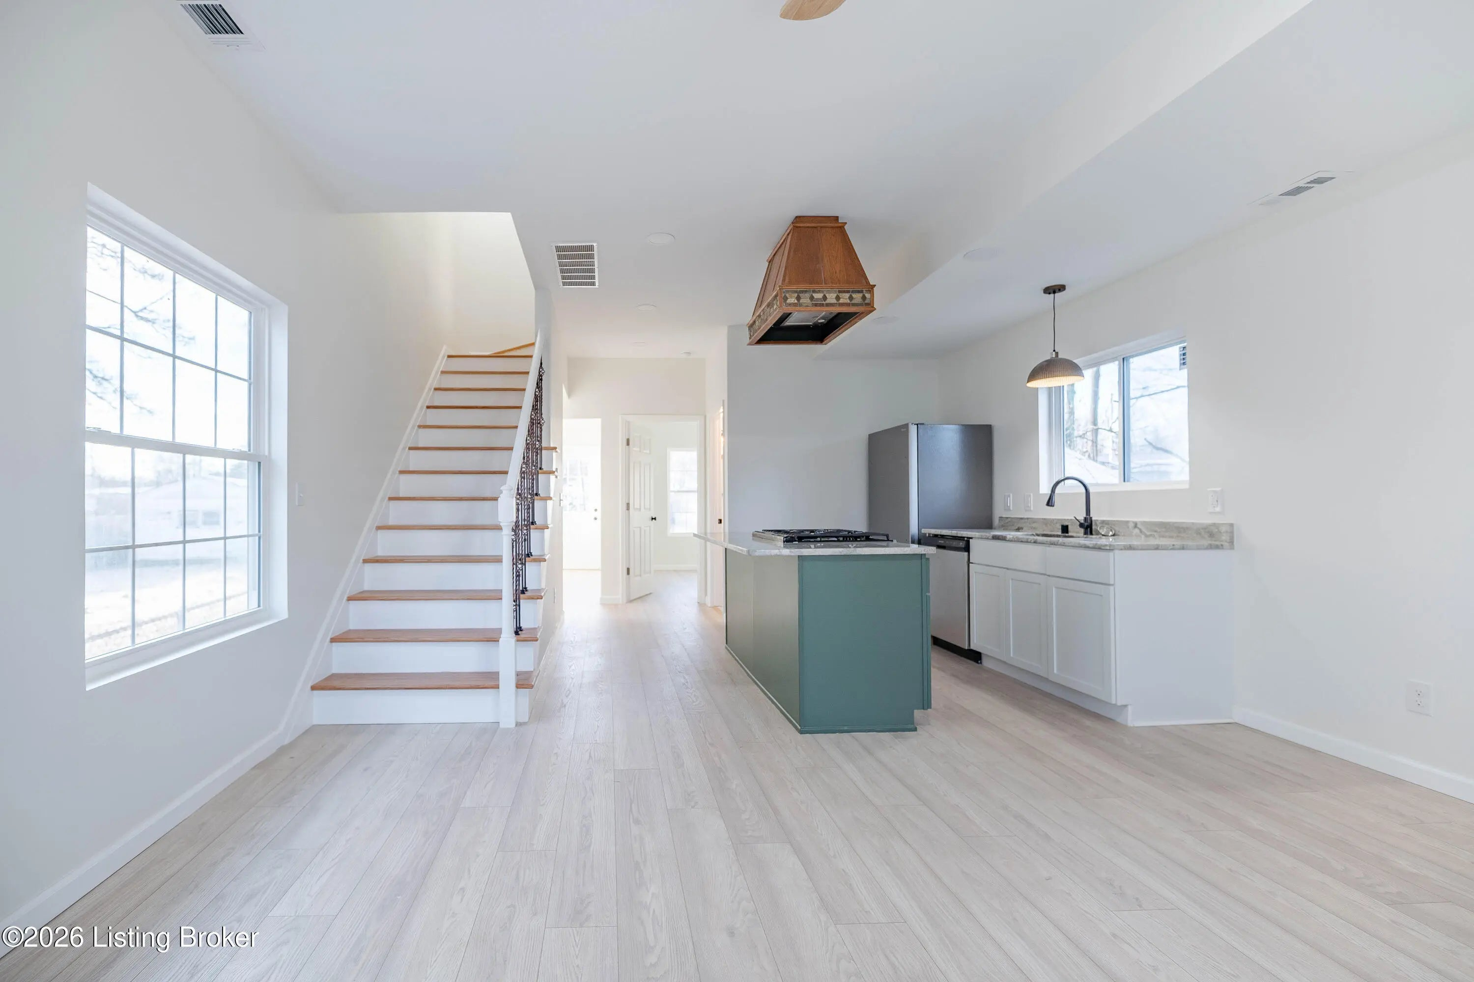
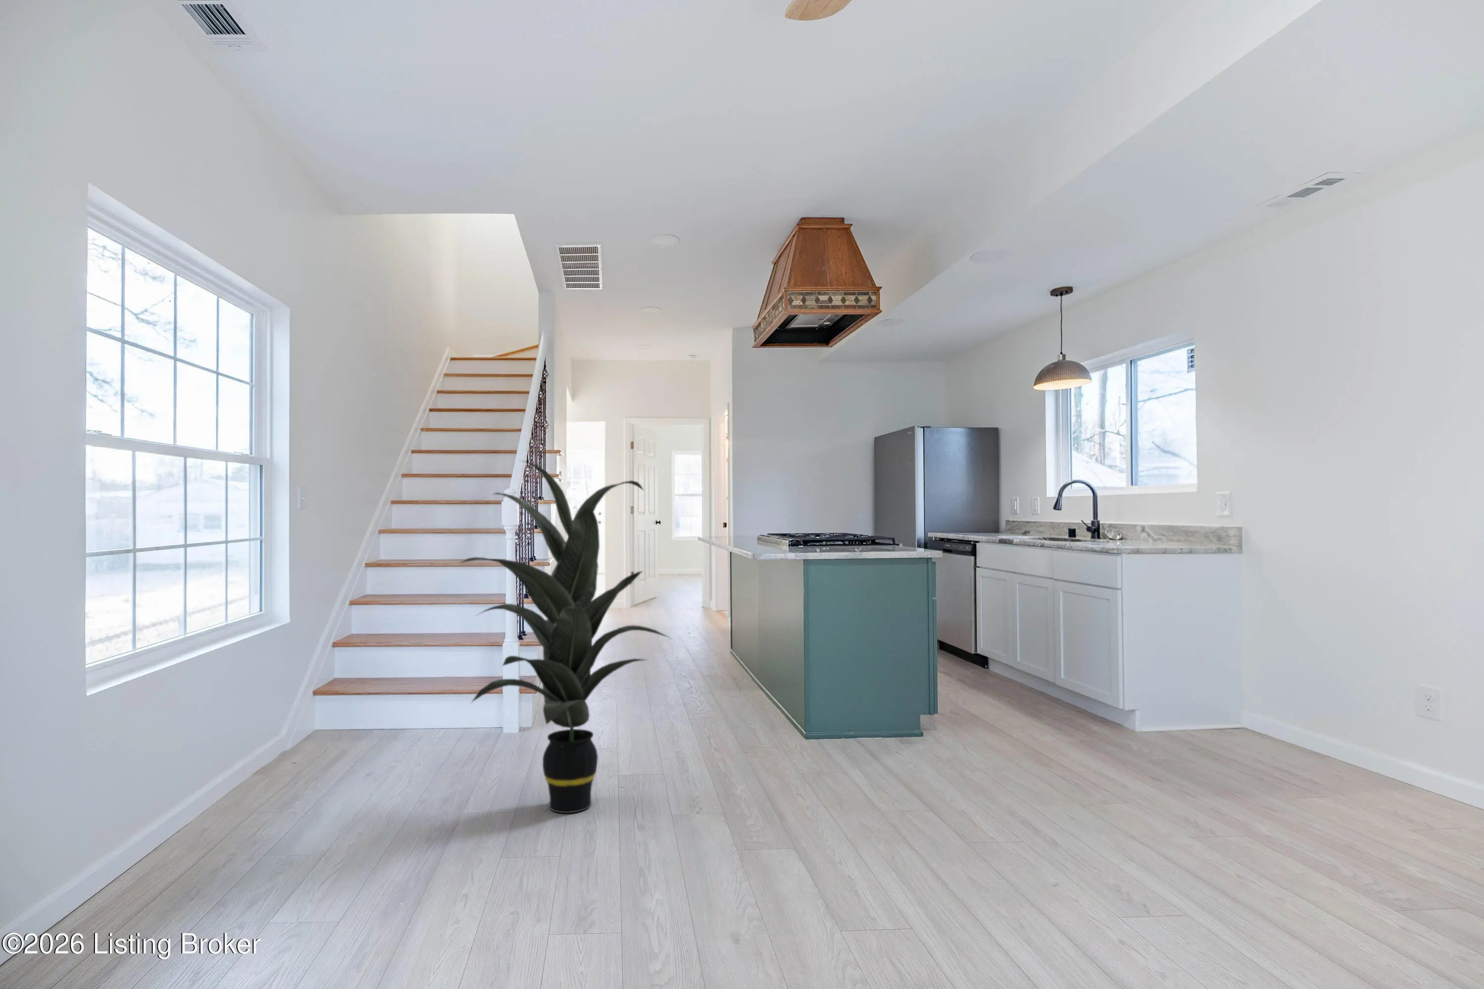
+ indoor plant [458,460,672,813]
